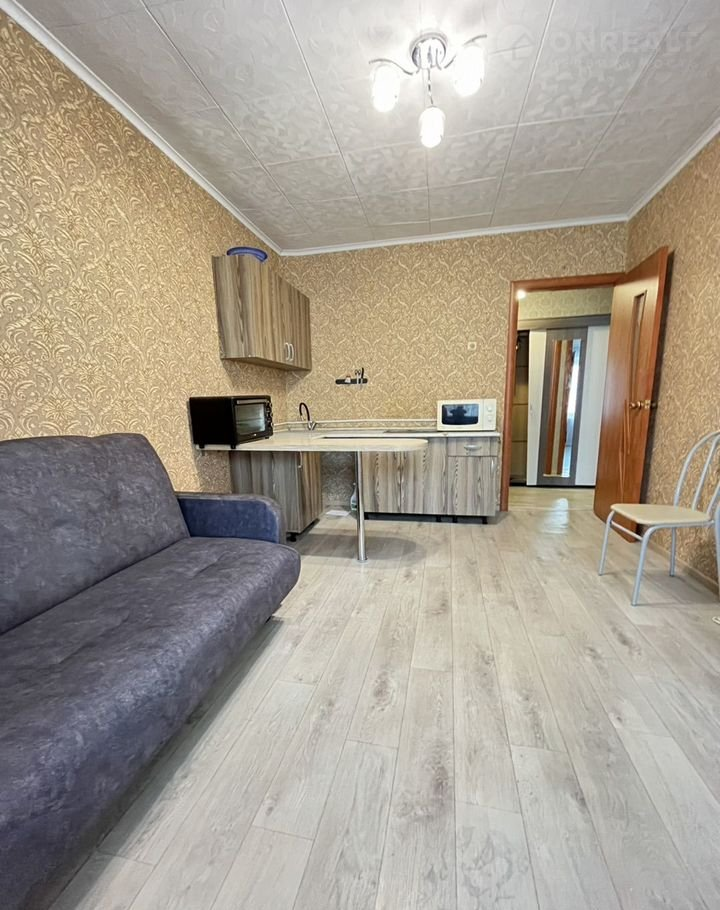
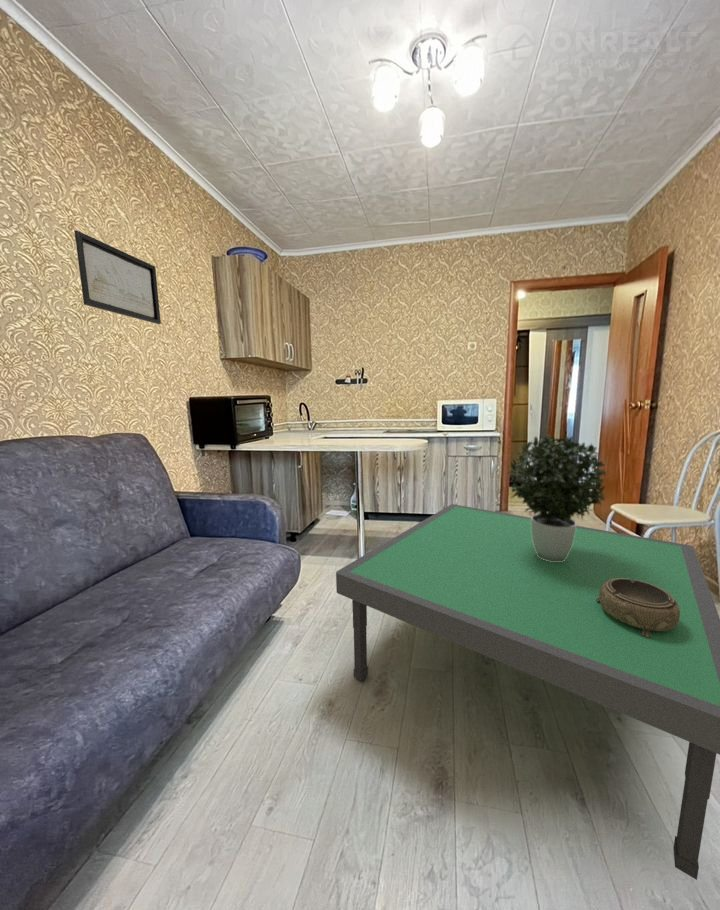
+ coffee table [335,503,720,881]
+ decorative bowl [596,578,680,638]
+ potted plant [507,433,607,562]
+ wall art [74,229,162,325]
